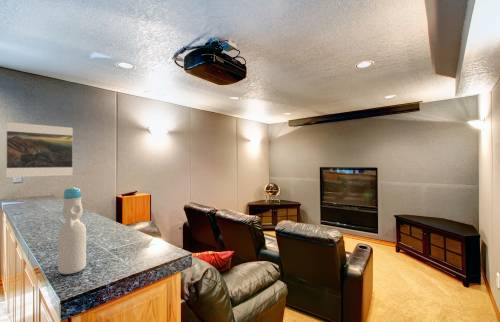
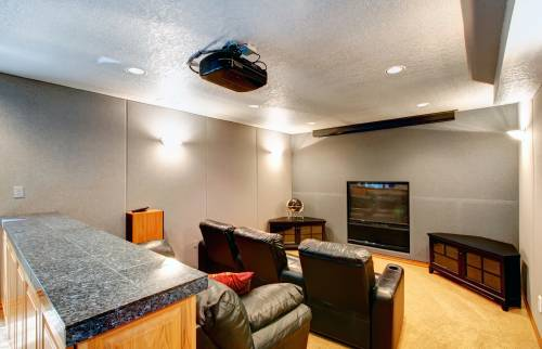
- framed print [5,121,74,178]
- bottle [57,186,87,275]
